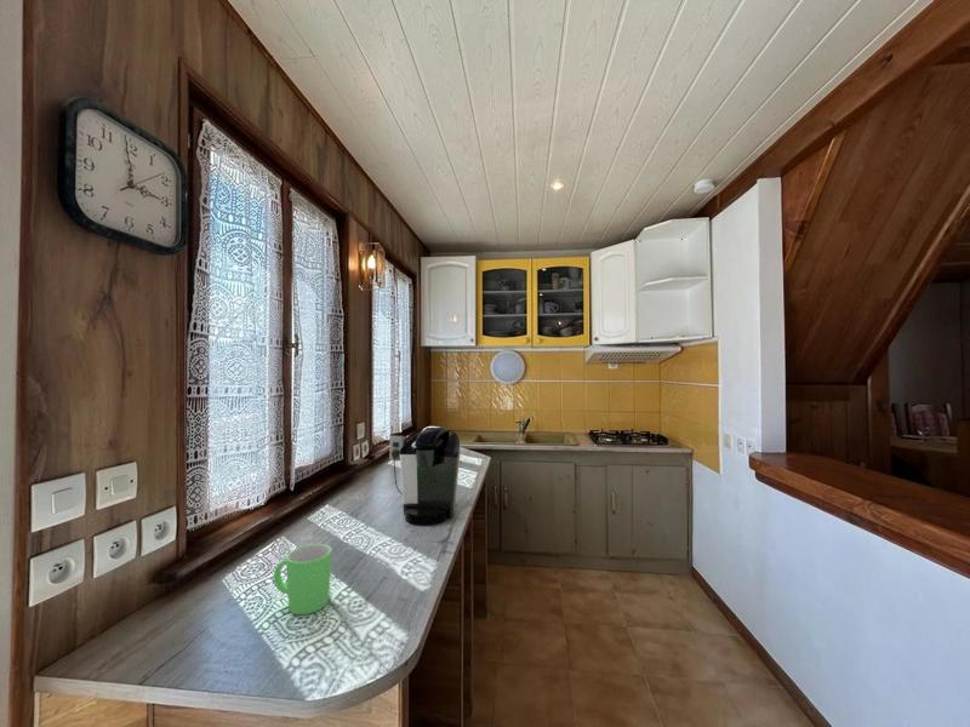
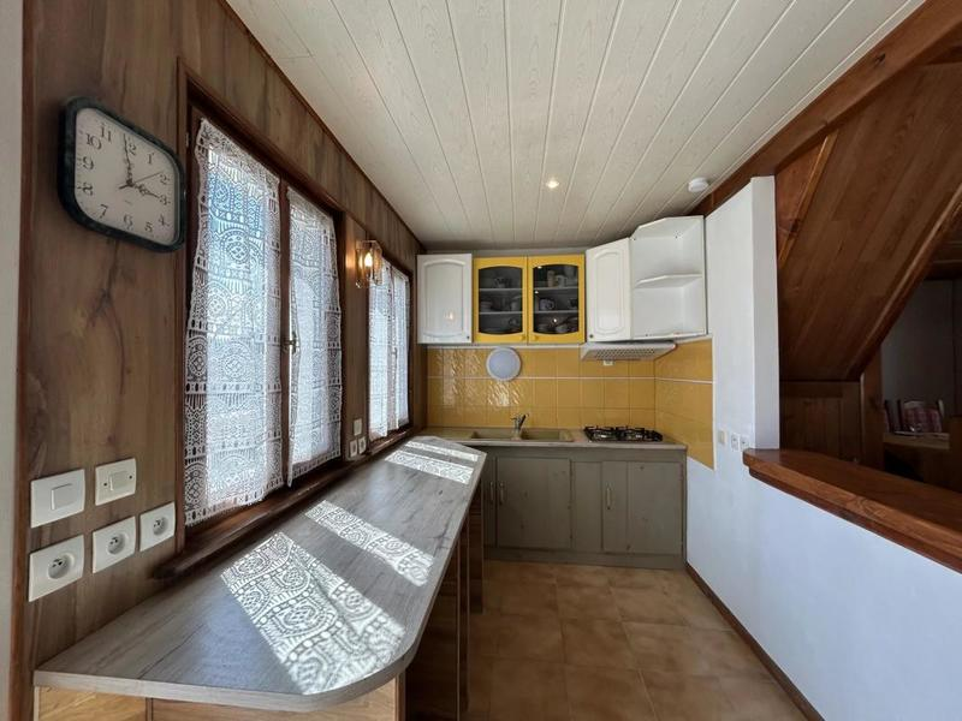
- mug [273,543,333,616]
- coffee maker [388,425,462,526]
